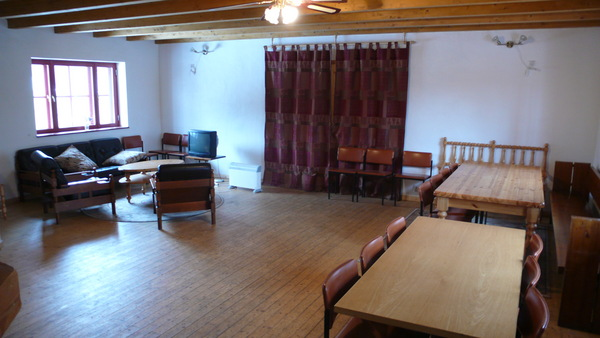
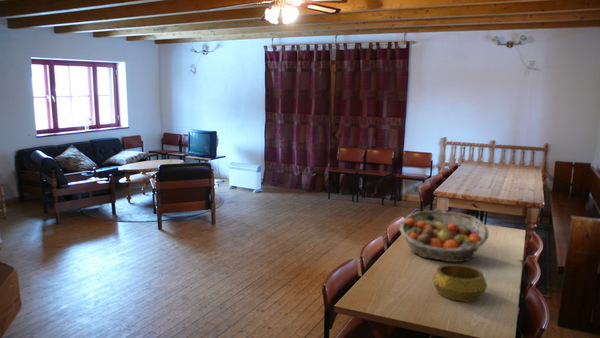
+ decorative bowl [431,263,488,302]
+ fruit basket [398,210,490,263]
